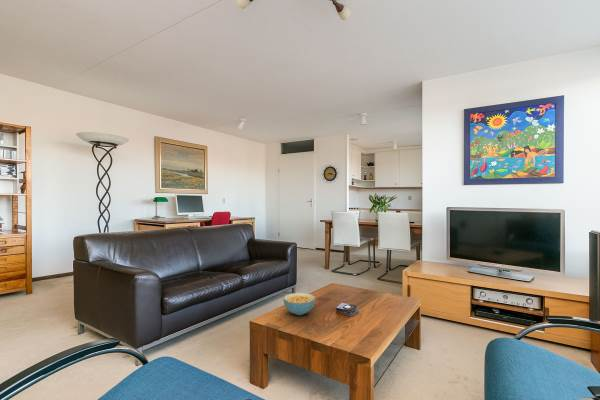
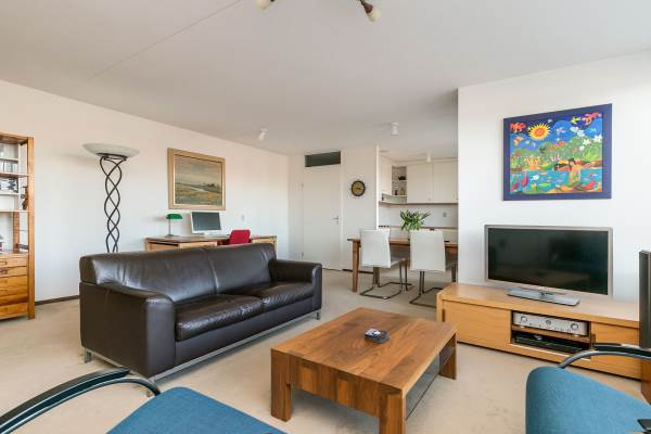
- cereal bowl [283,292,316,316]
